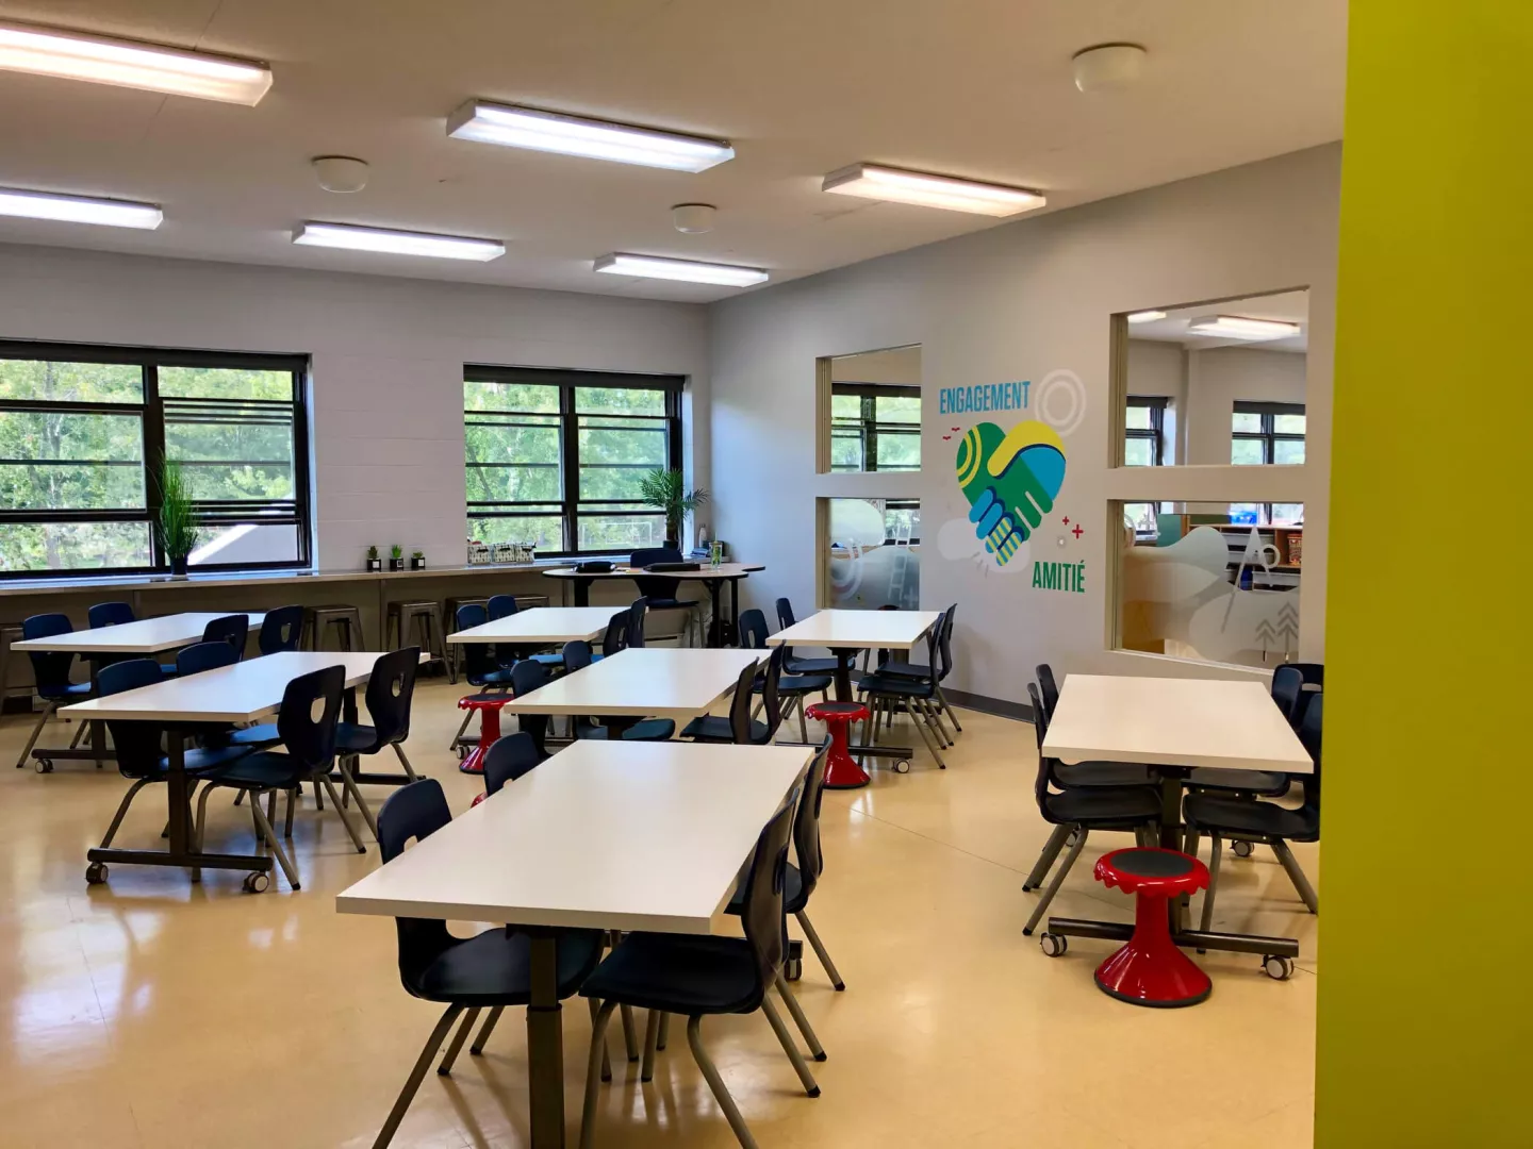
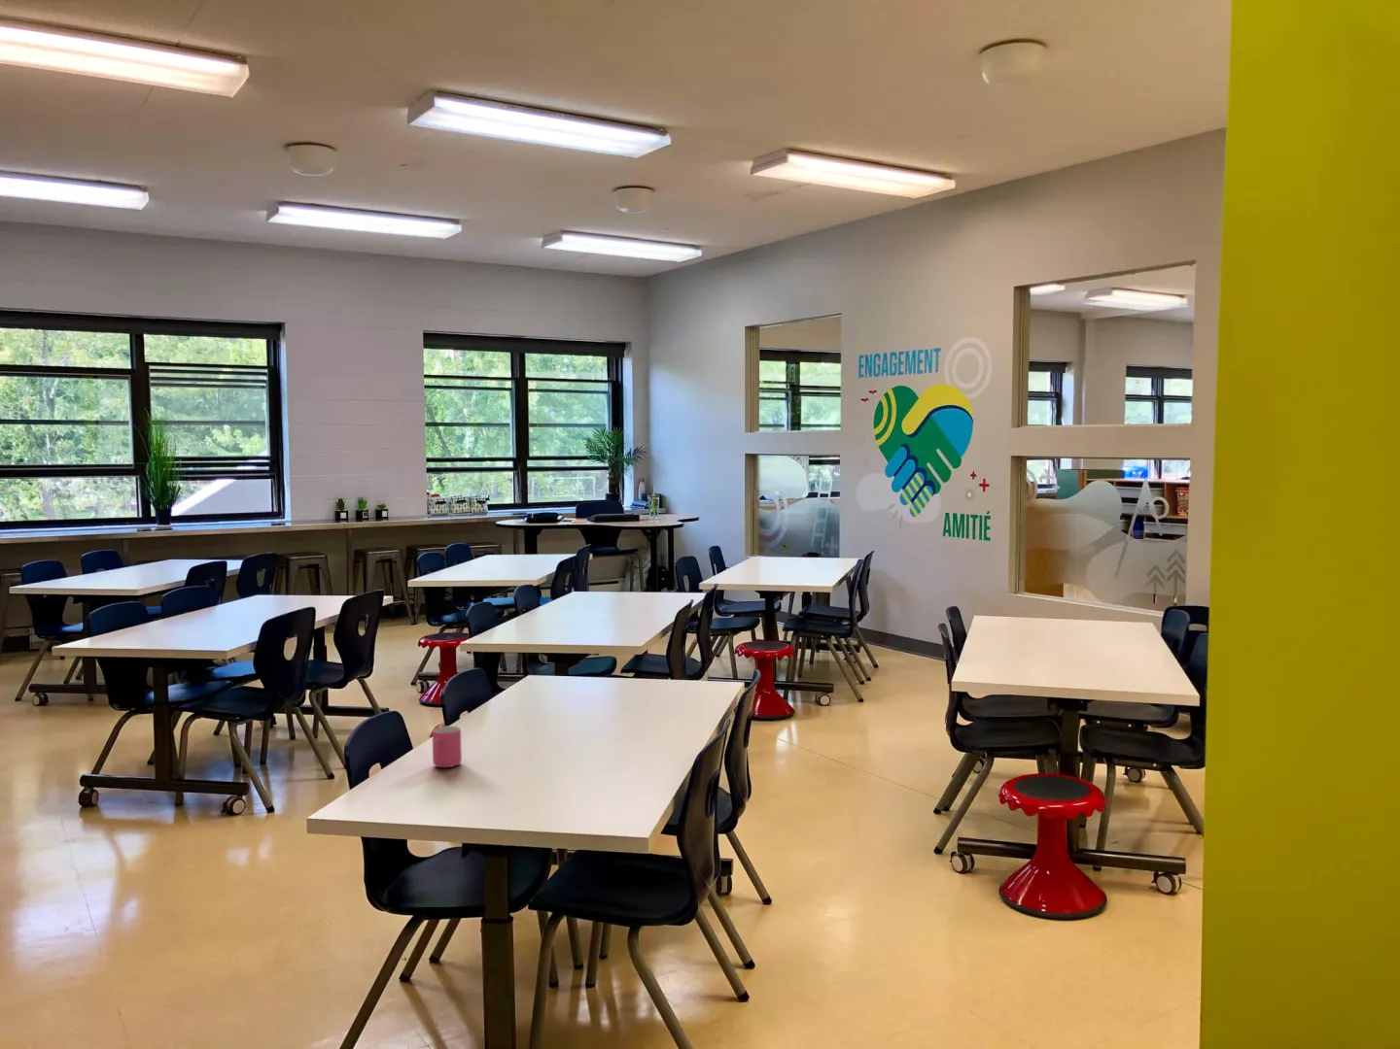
+ mug [432,725,463,768]
